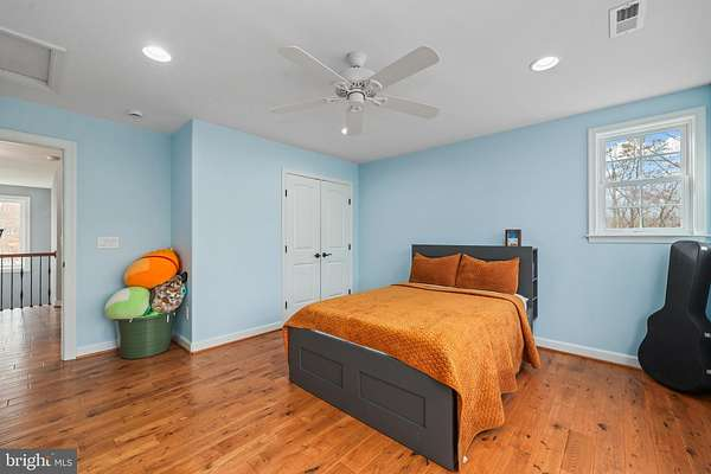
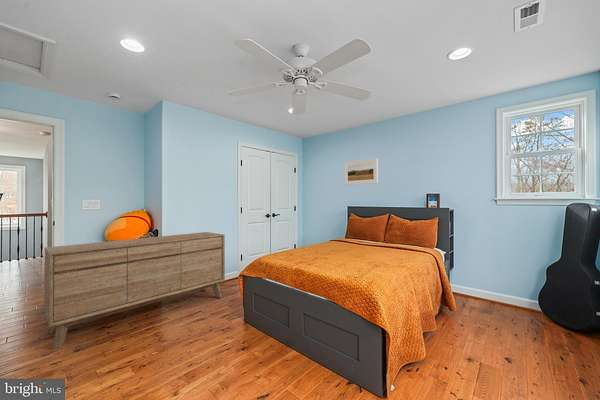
+ sideboard [43,231,226,351]
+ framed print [343,157,379,186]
